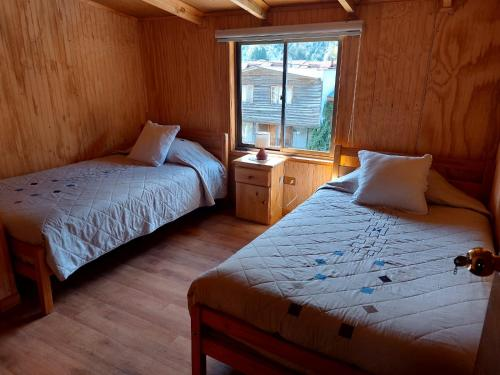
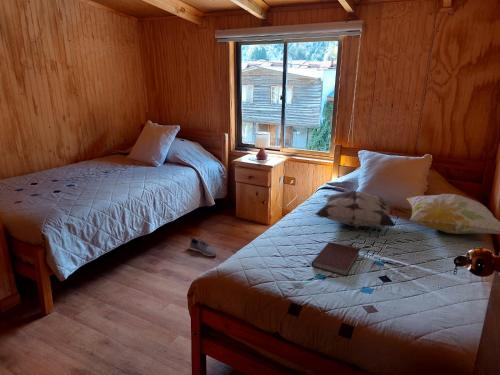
+ decorative pillow [314,189,396,229]
+ shoe [188,236,218,258]
+ decorative pillow [406,193,500,235]
+ book [311,241,361,277]
